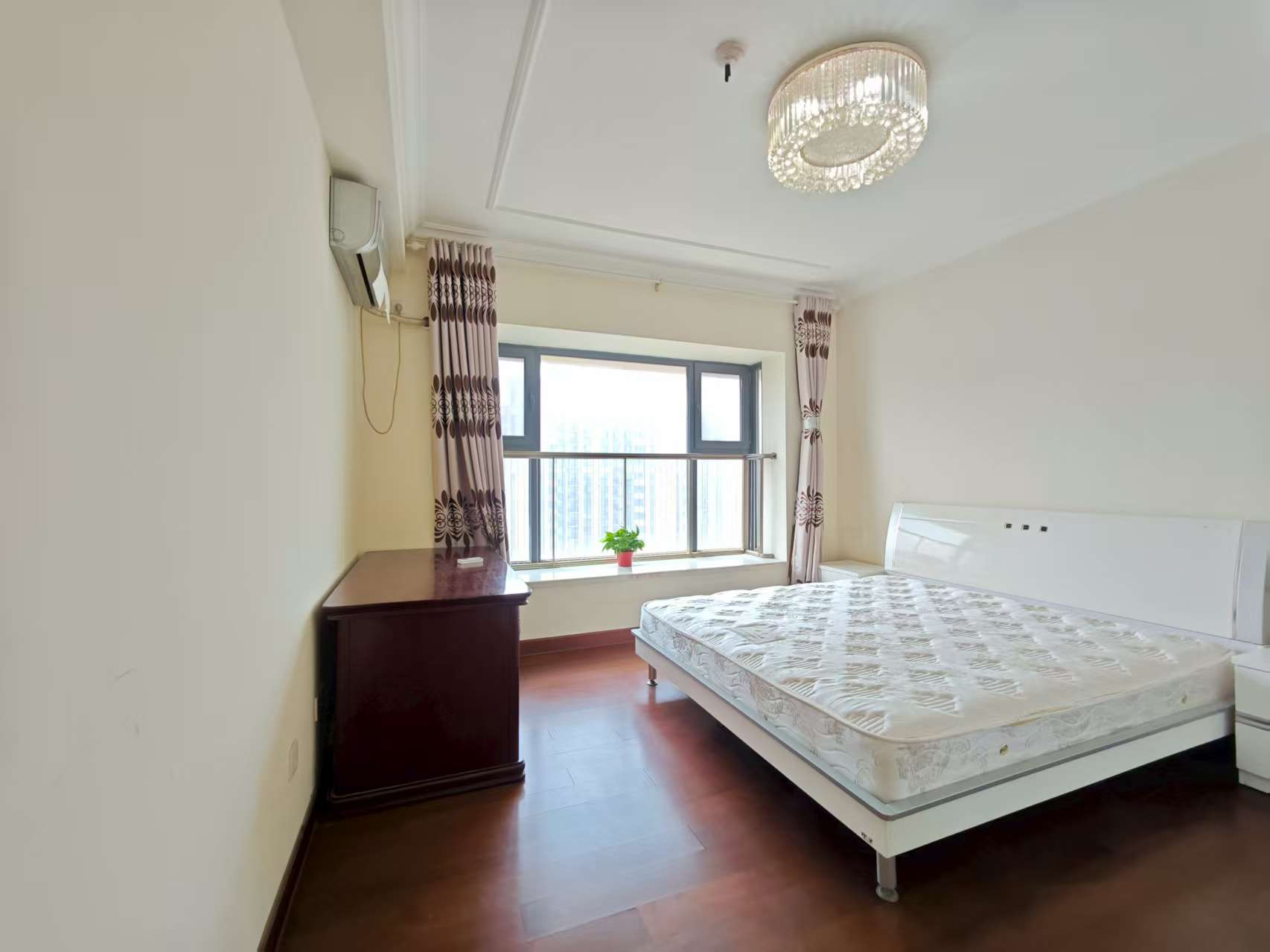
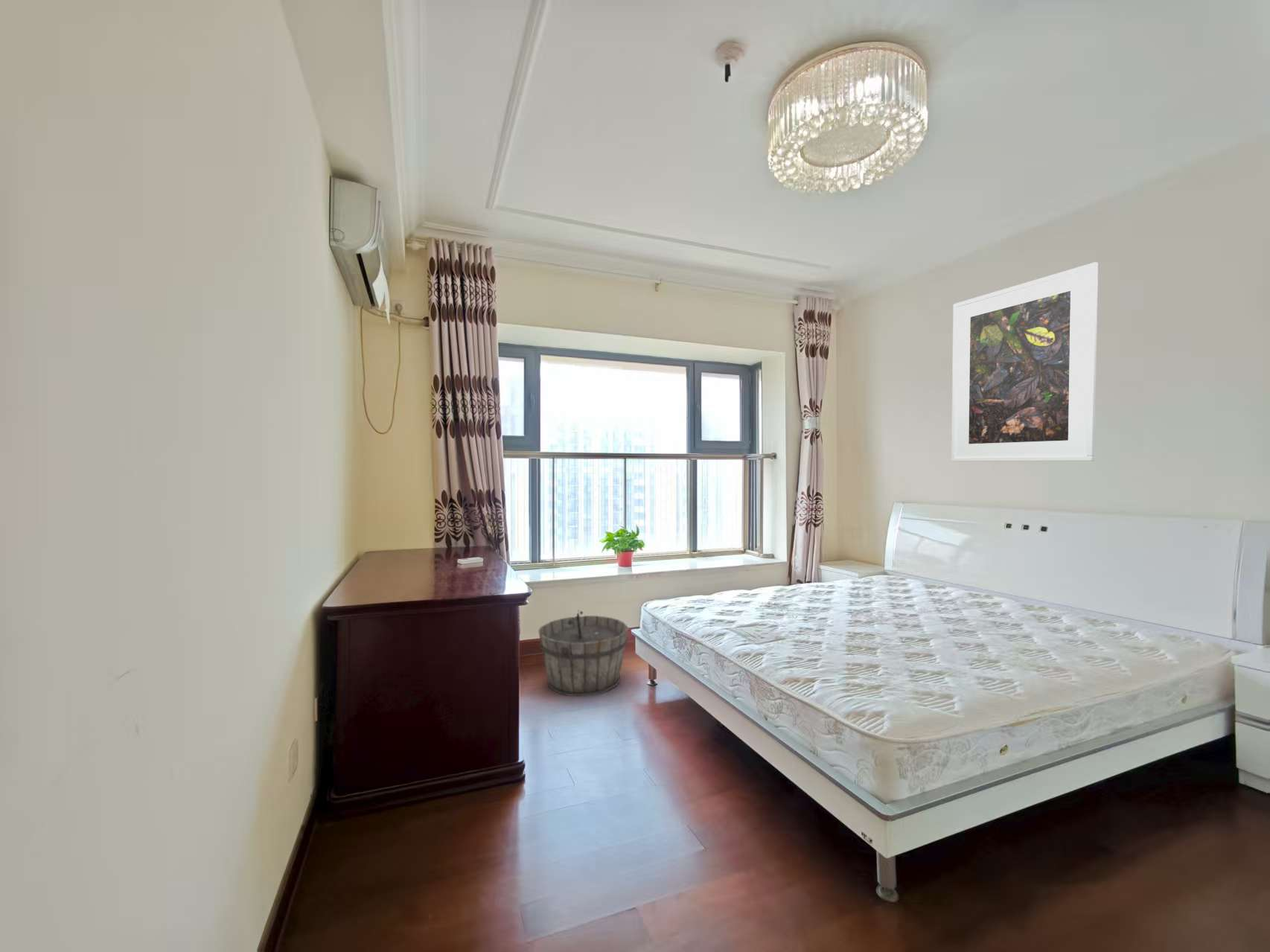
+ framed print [951,261,1099,462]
+ wooden bucket [538,610,629,697]
